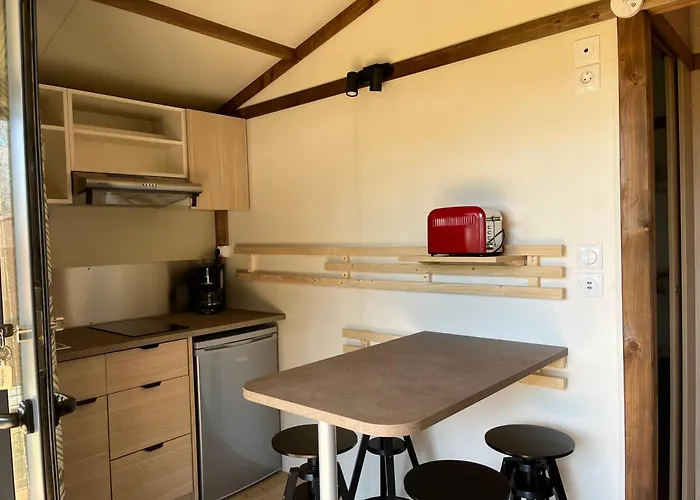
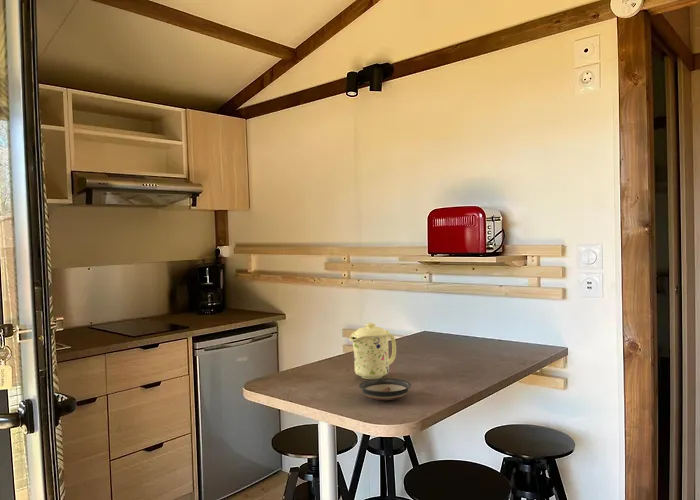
+ saucer [358,377,412,401]
+ mug [349,322,397,380]
